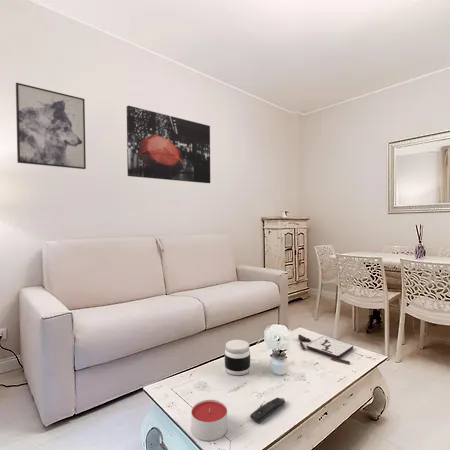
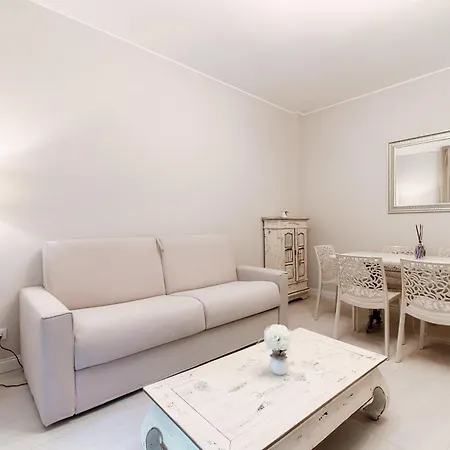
- wall art [15,82,87,170]
- remote control [249,397,286,424]
- candle [190,399,228,442]
- jar [224,339,251,376]
- wall art [126,105,211,184]
- board game [297,334,354,365]
